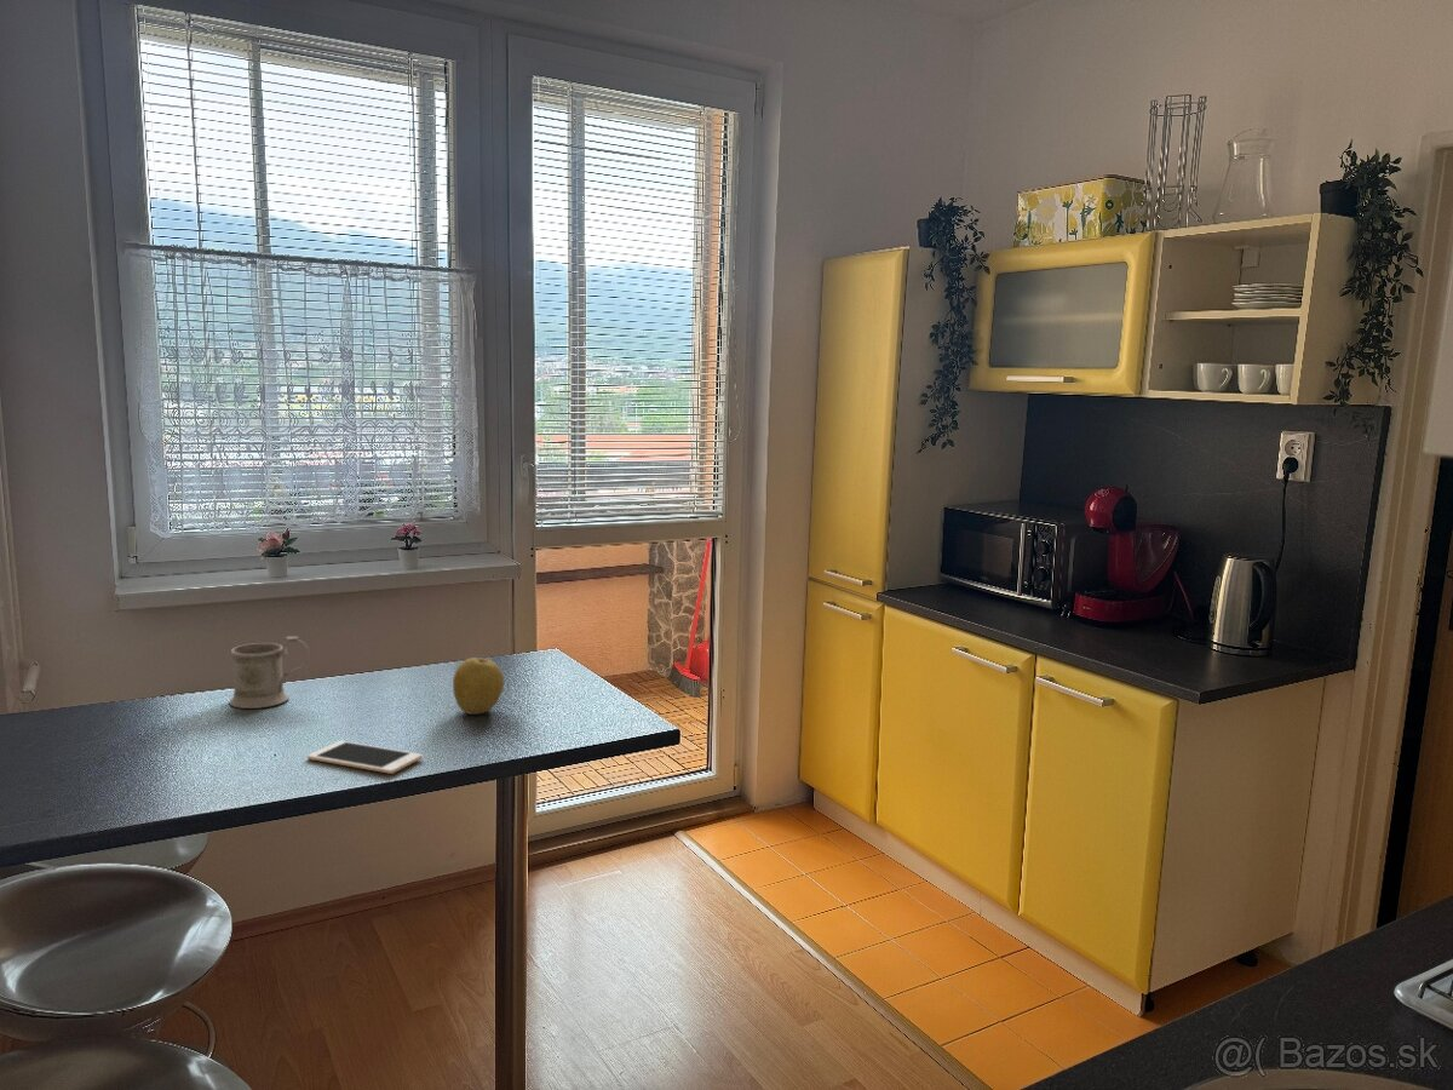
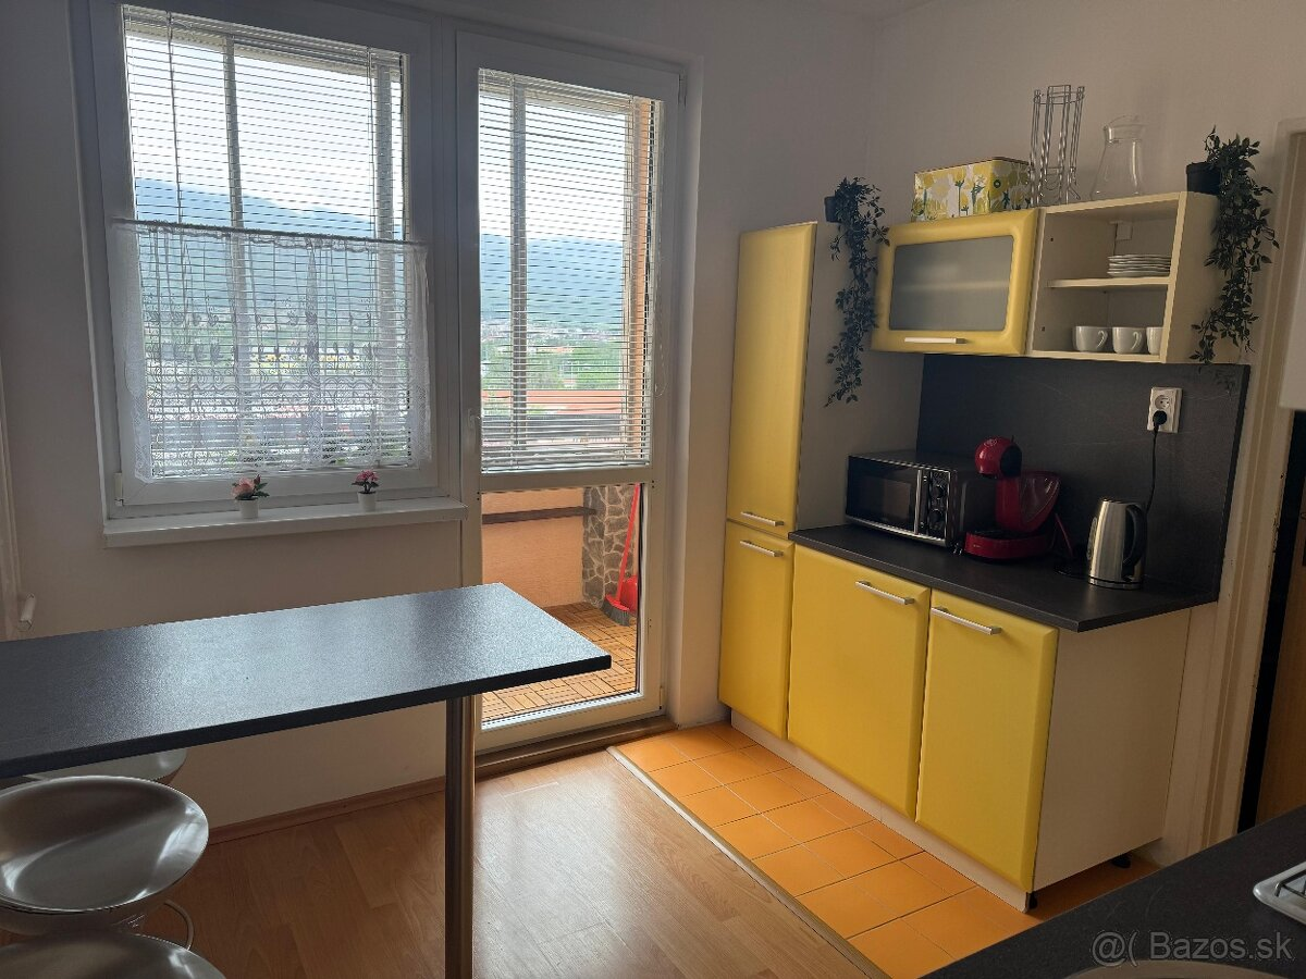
- fruit [452,656,505,716]
- cell phone [306,740,423,775]
- mug [228,635,311,710]
